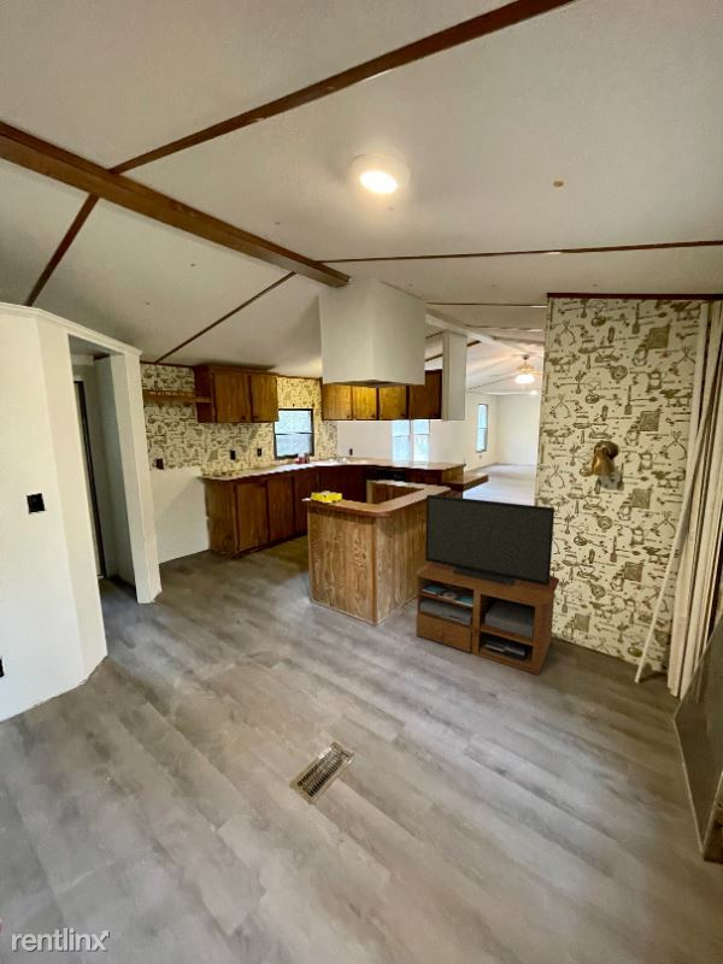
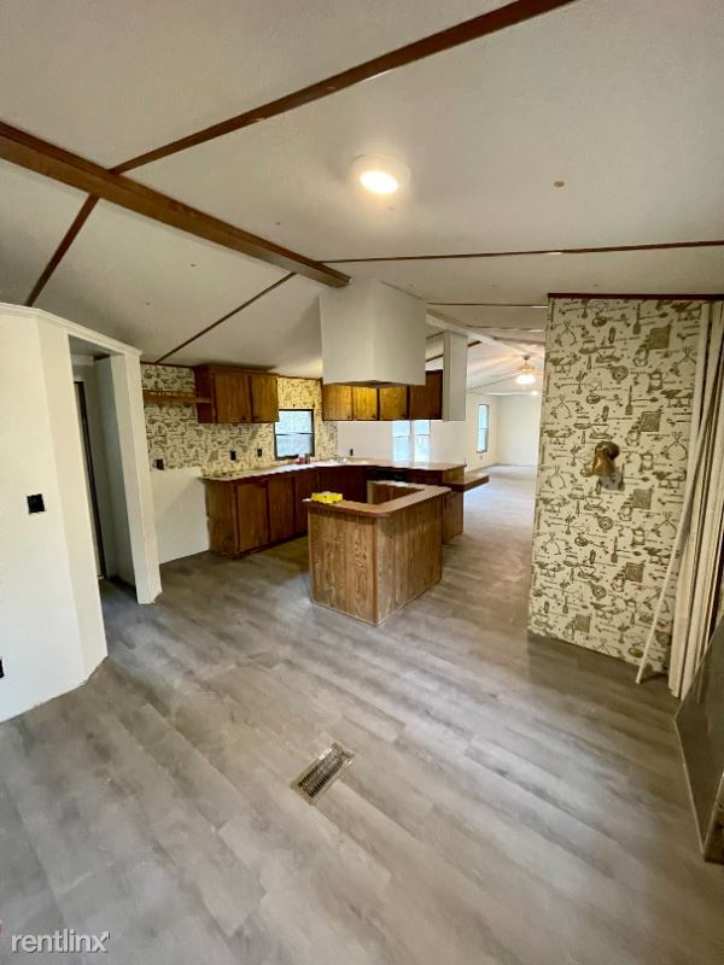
- tv stand [415,494,560,676]
